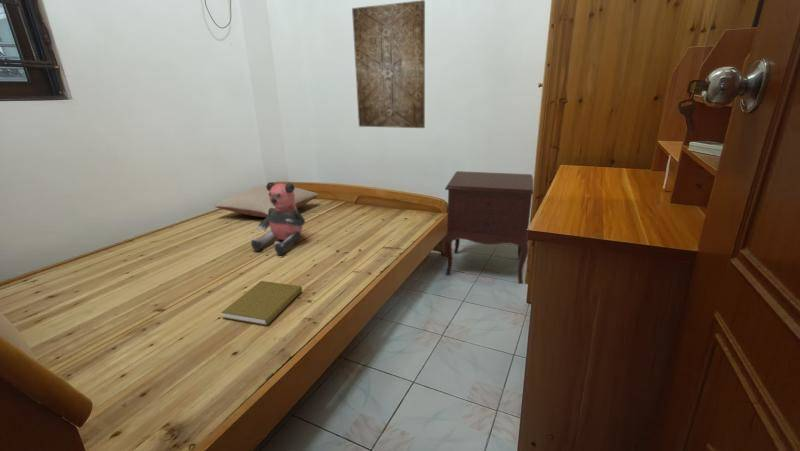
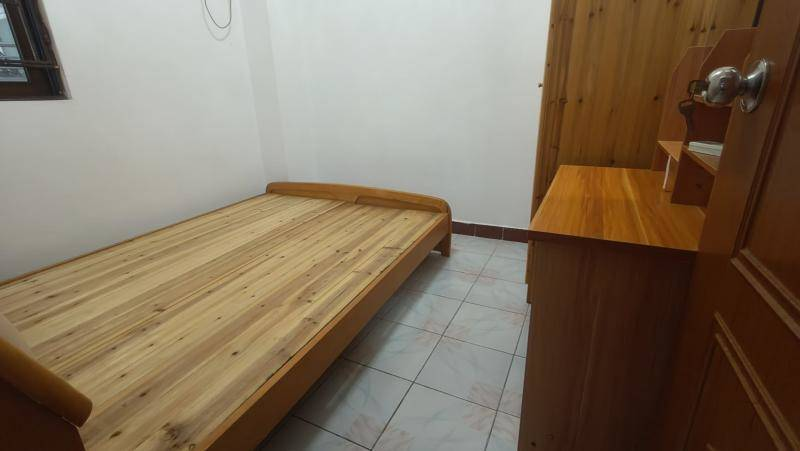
- nightstand [444,170,535,285]
- wall art [351,0,426,129]
- pillow [214,184,320,218]
- book [221,280,303,327]
- bear [250,181,306,256]
